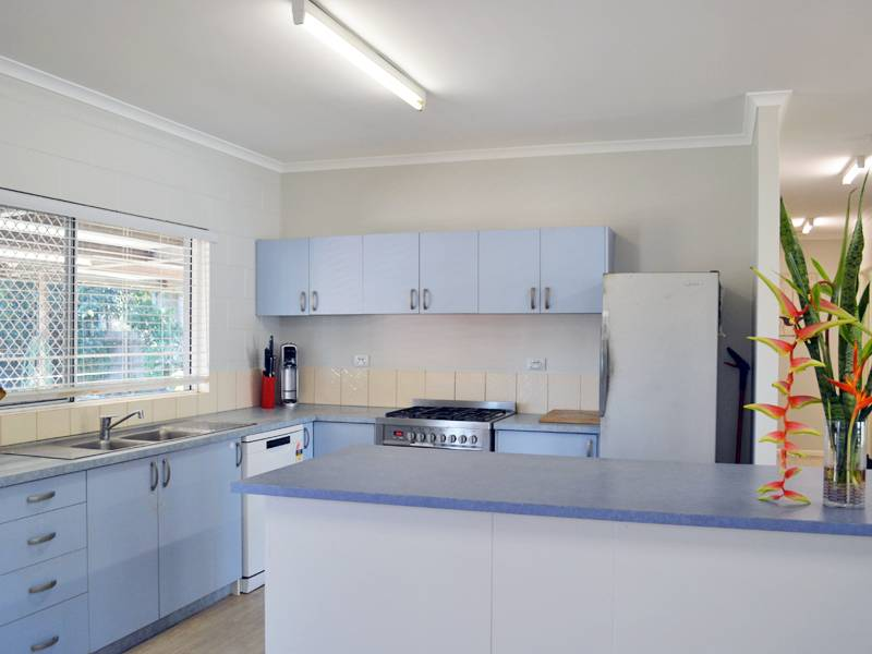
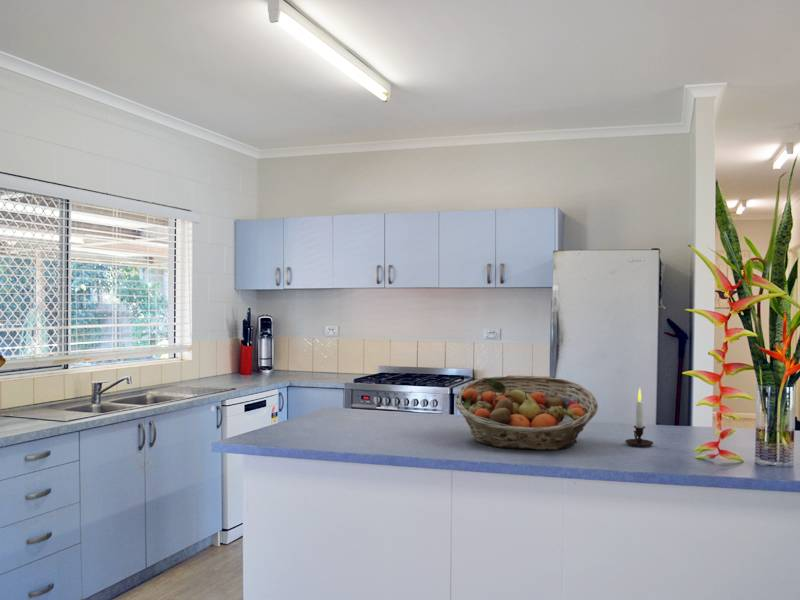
+ fruit basket [454,375,599,451]
+ candle [624,387,654,447]
